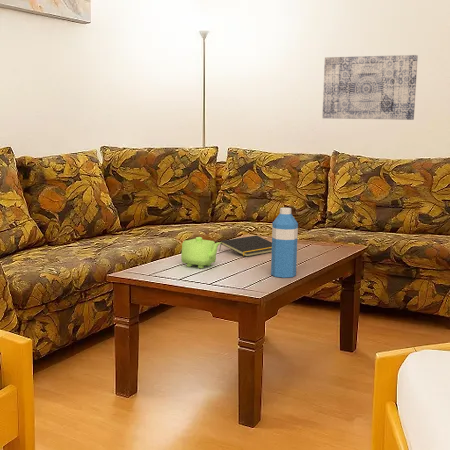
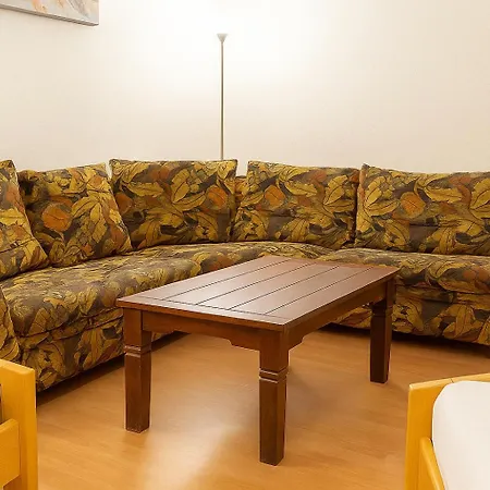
- water bottle [270,207,299,279]
- teapot [180,236,221,269]
- wall art [321,54,419,121]
- notepad [218,235,272,258]
